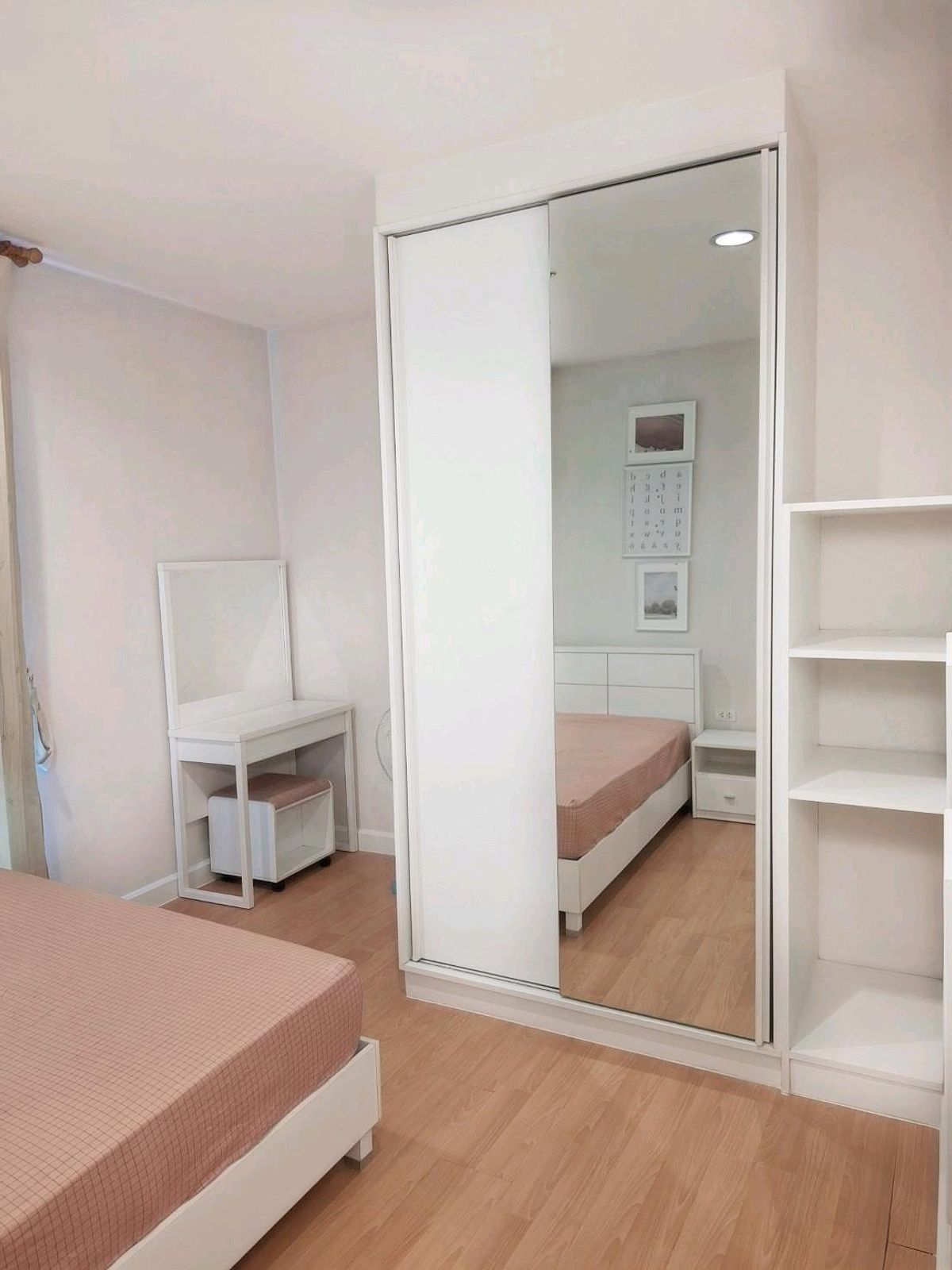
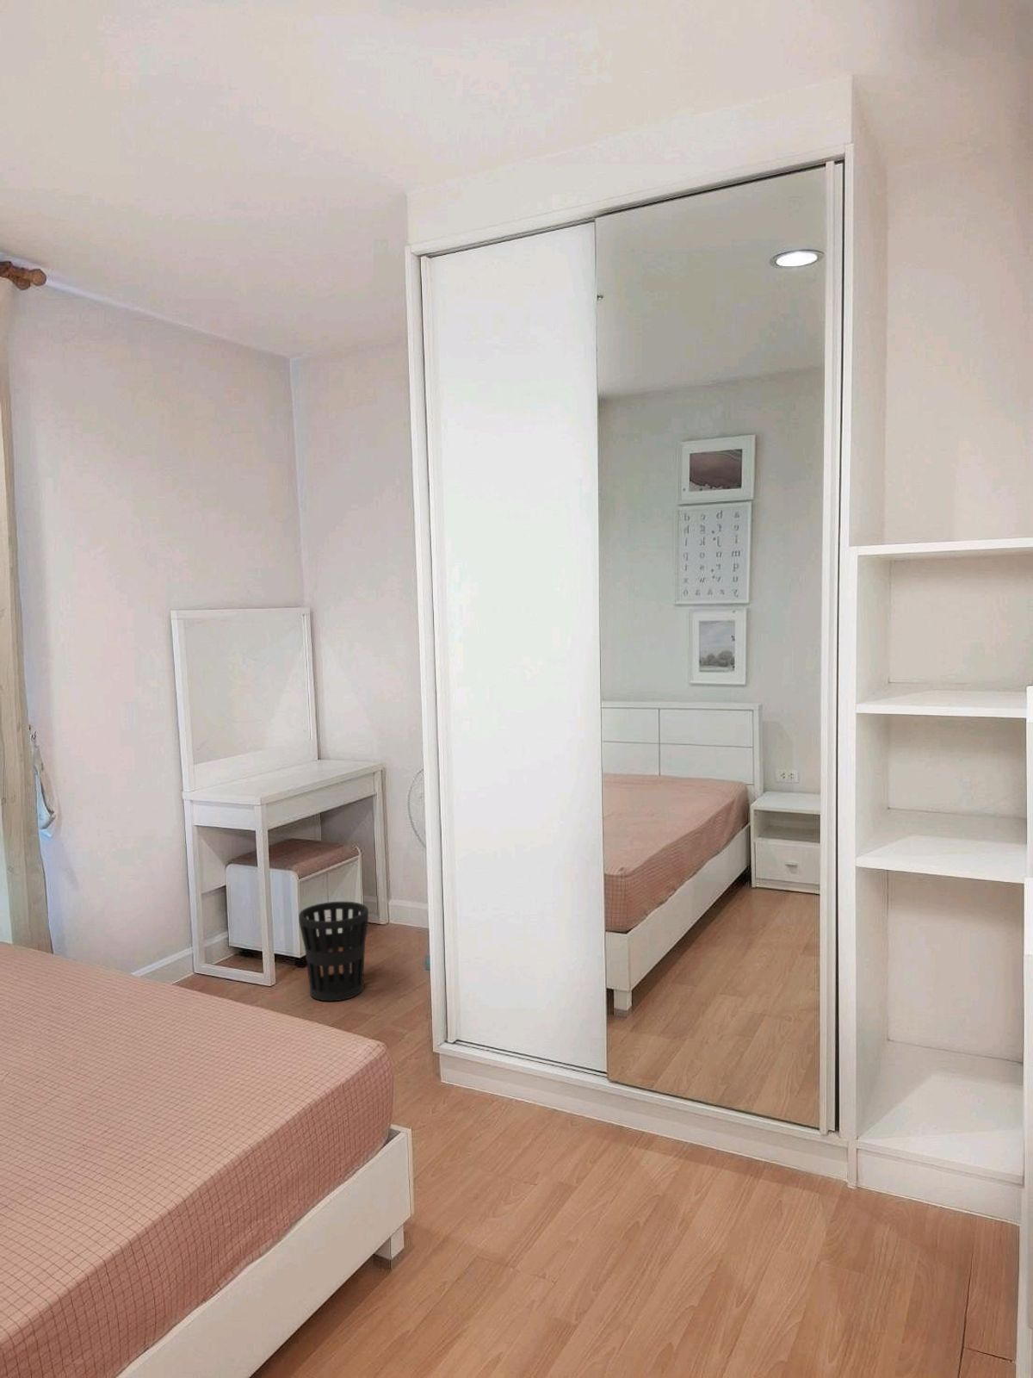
+ wastebasket [297,901,369,1001]
